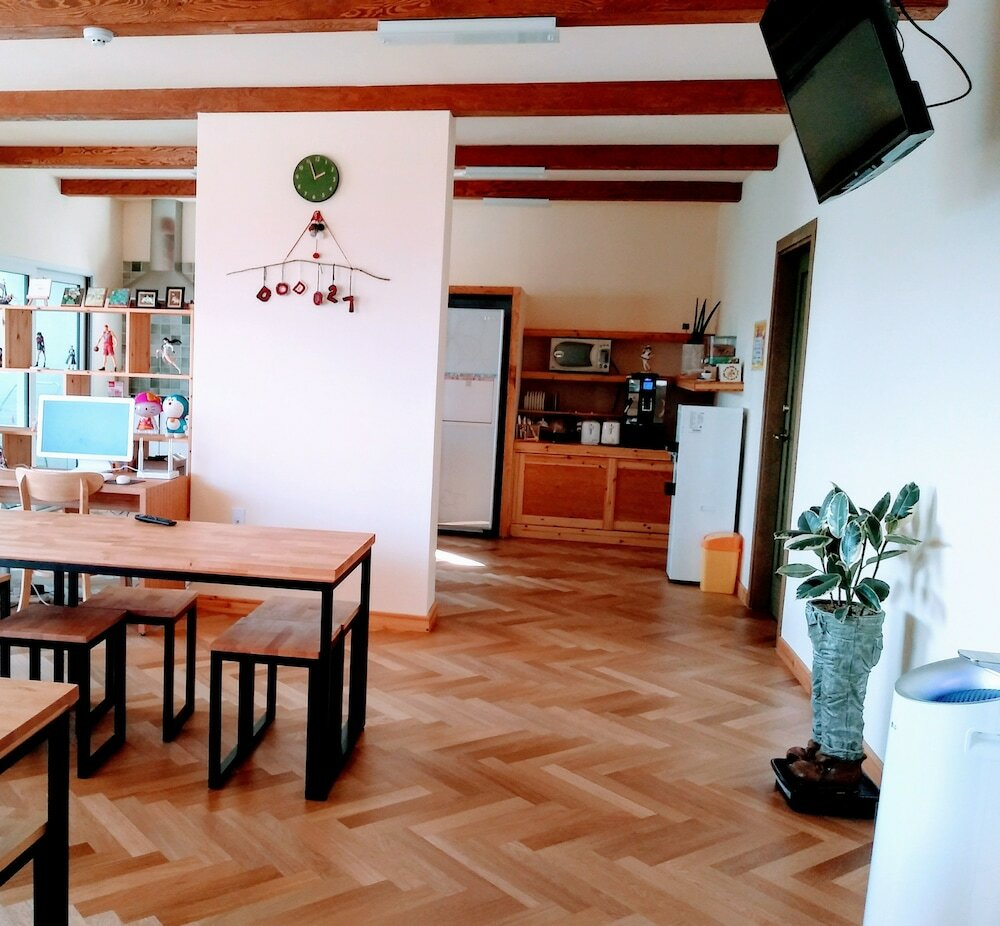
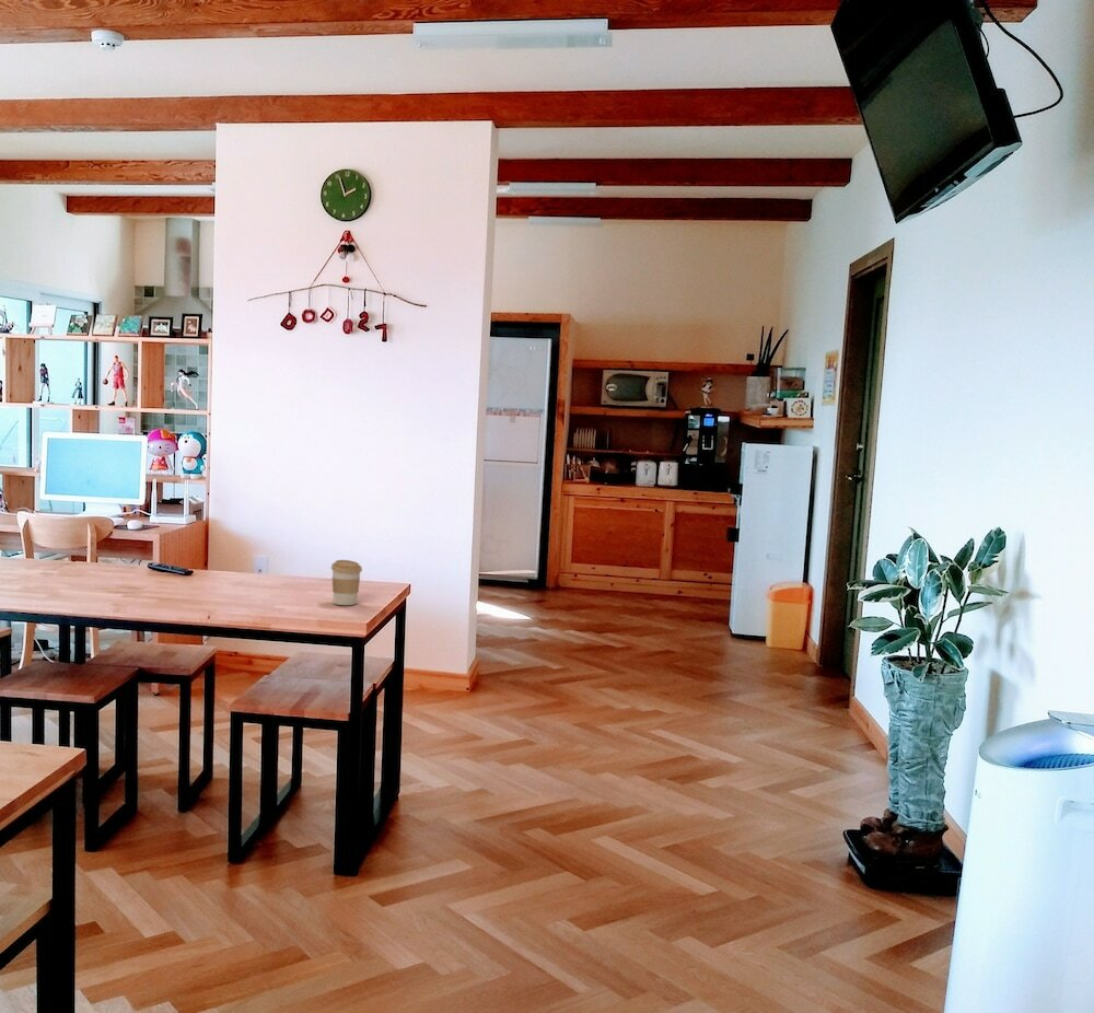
+ coffee cup [330,559,363,606]
